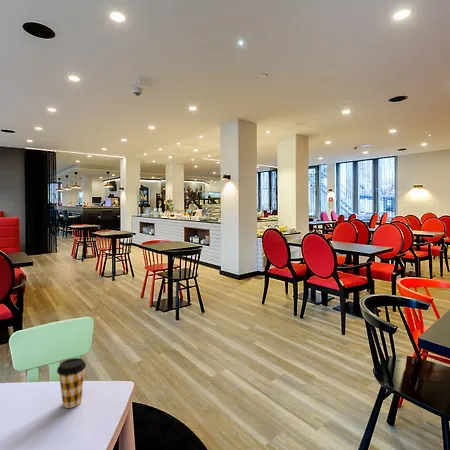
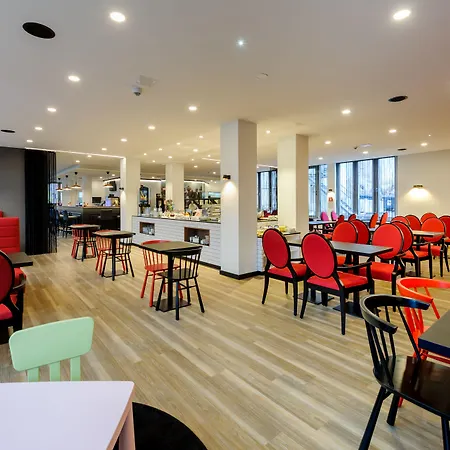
- coffee cup [56,357,87,409]
